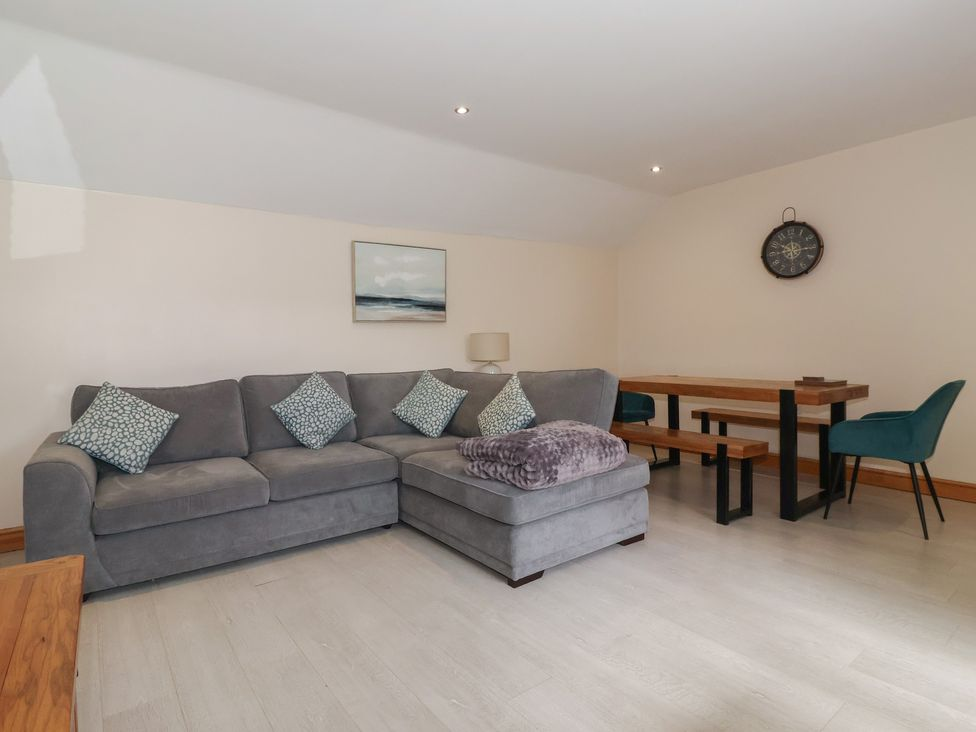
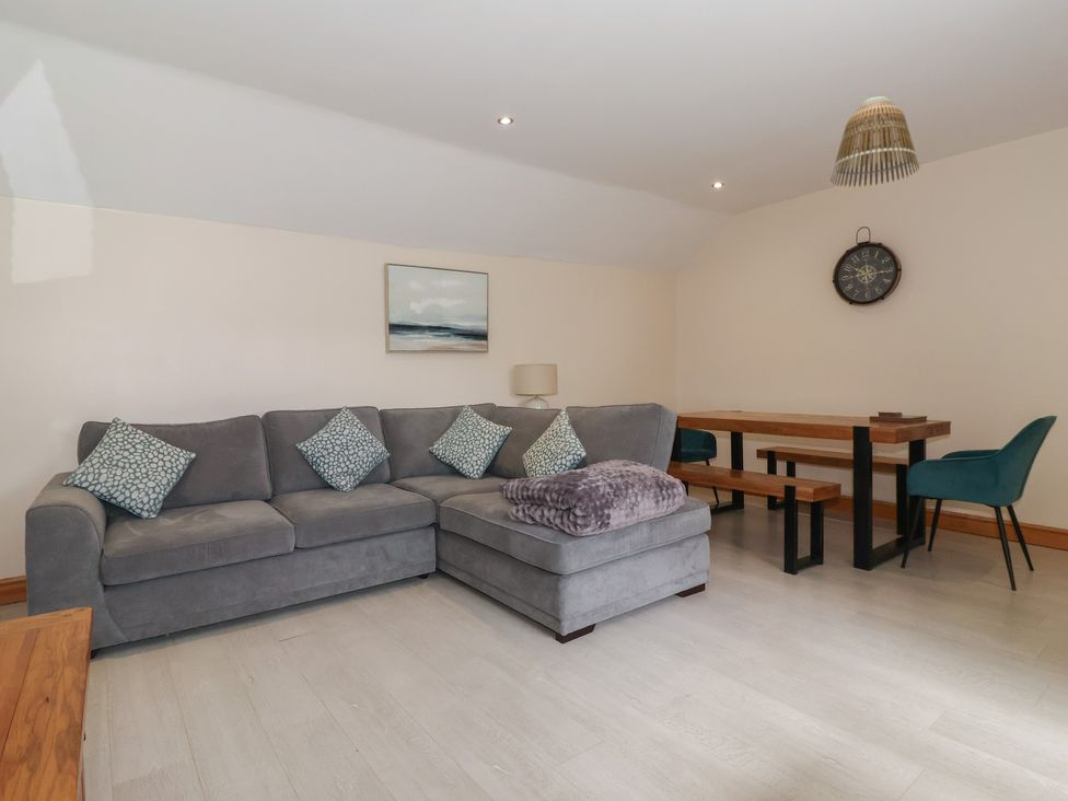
+ lamp shade [829,95,920,188]
